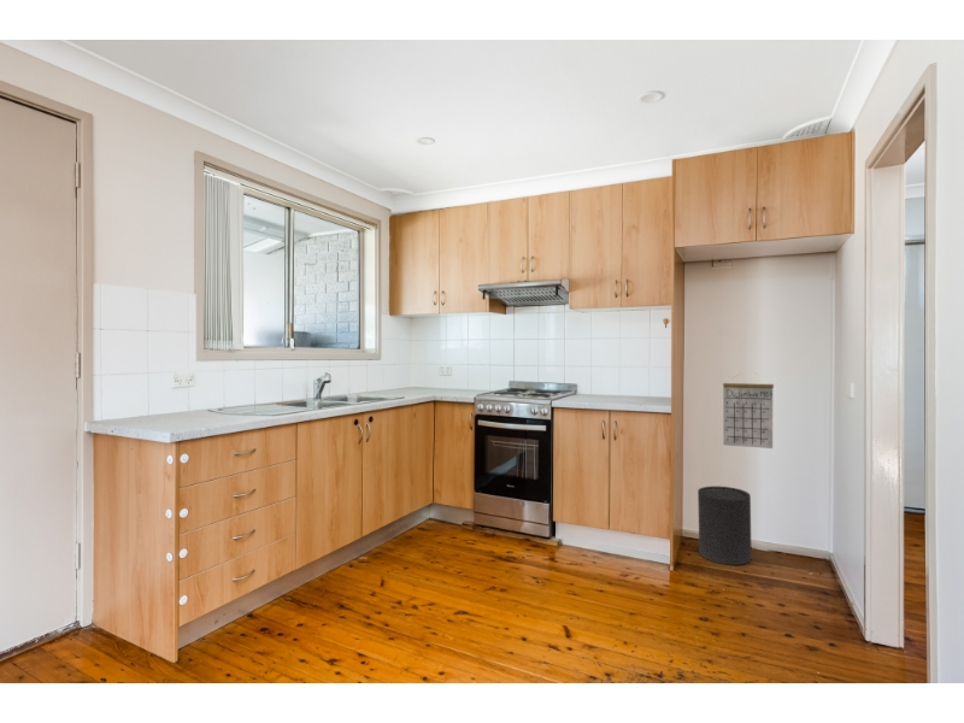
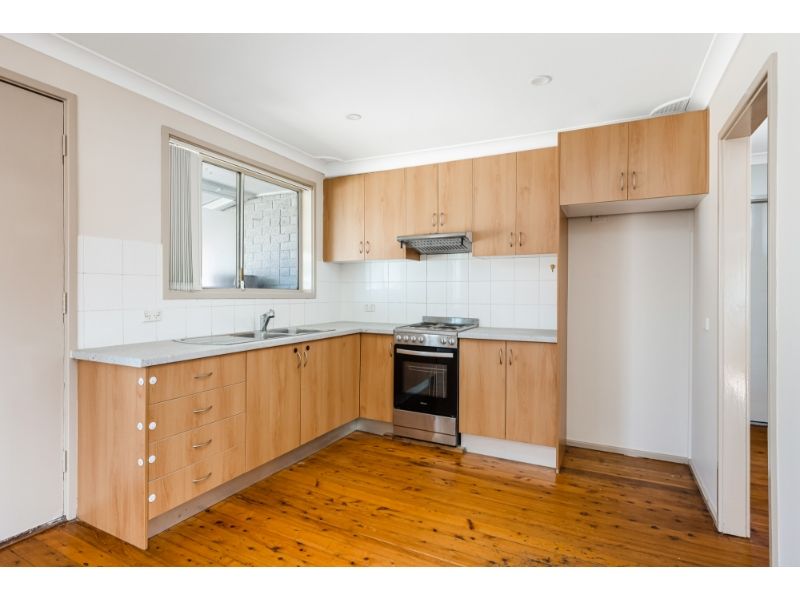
- trash can [696,486,753,566]
- calendar [722,372,775,449]
